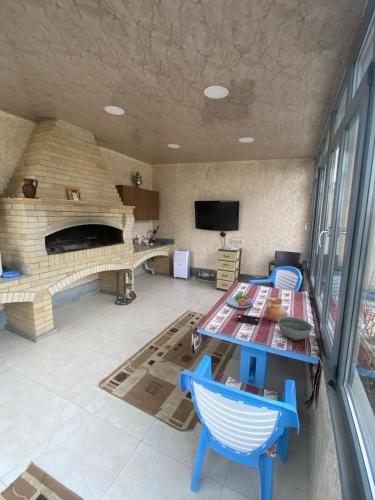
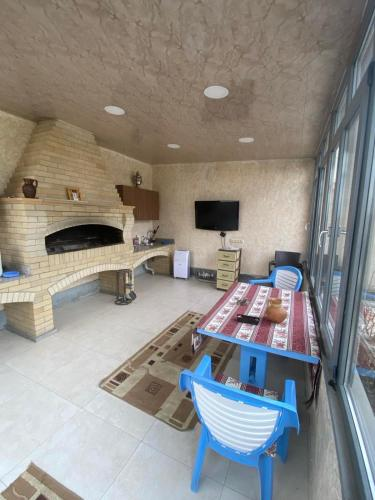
- bowl [277,315,314,341]
- fruit bowl [225,291,254,309]
